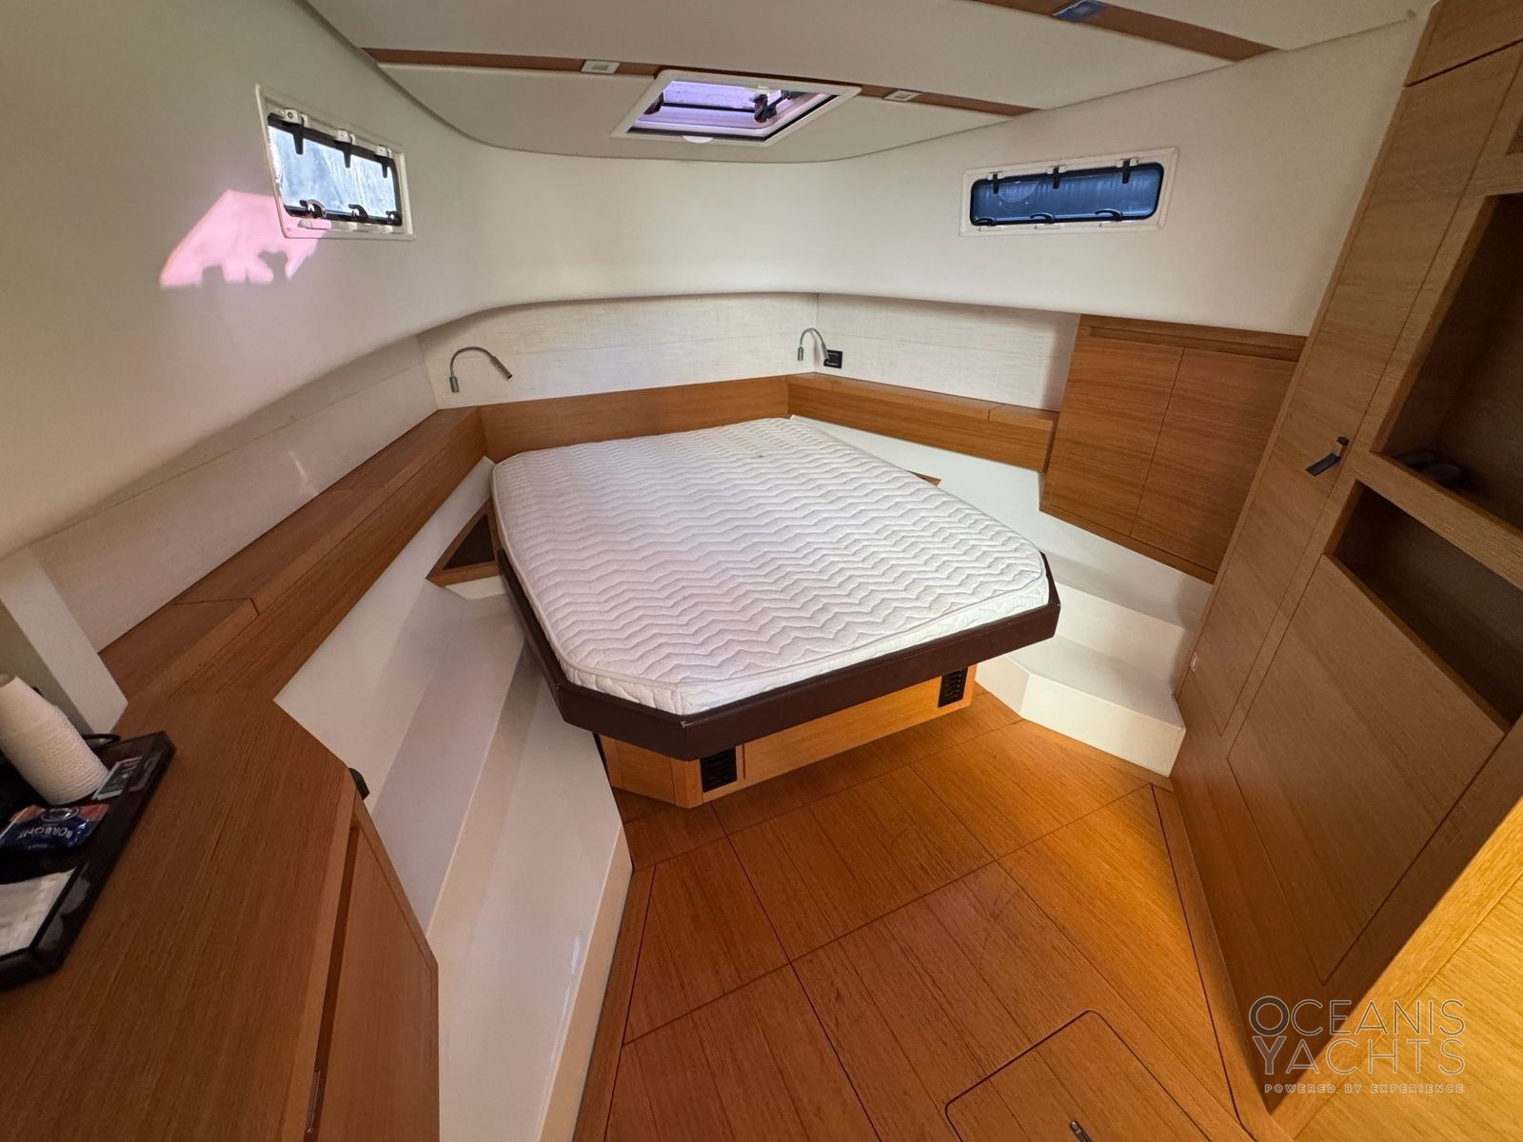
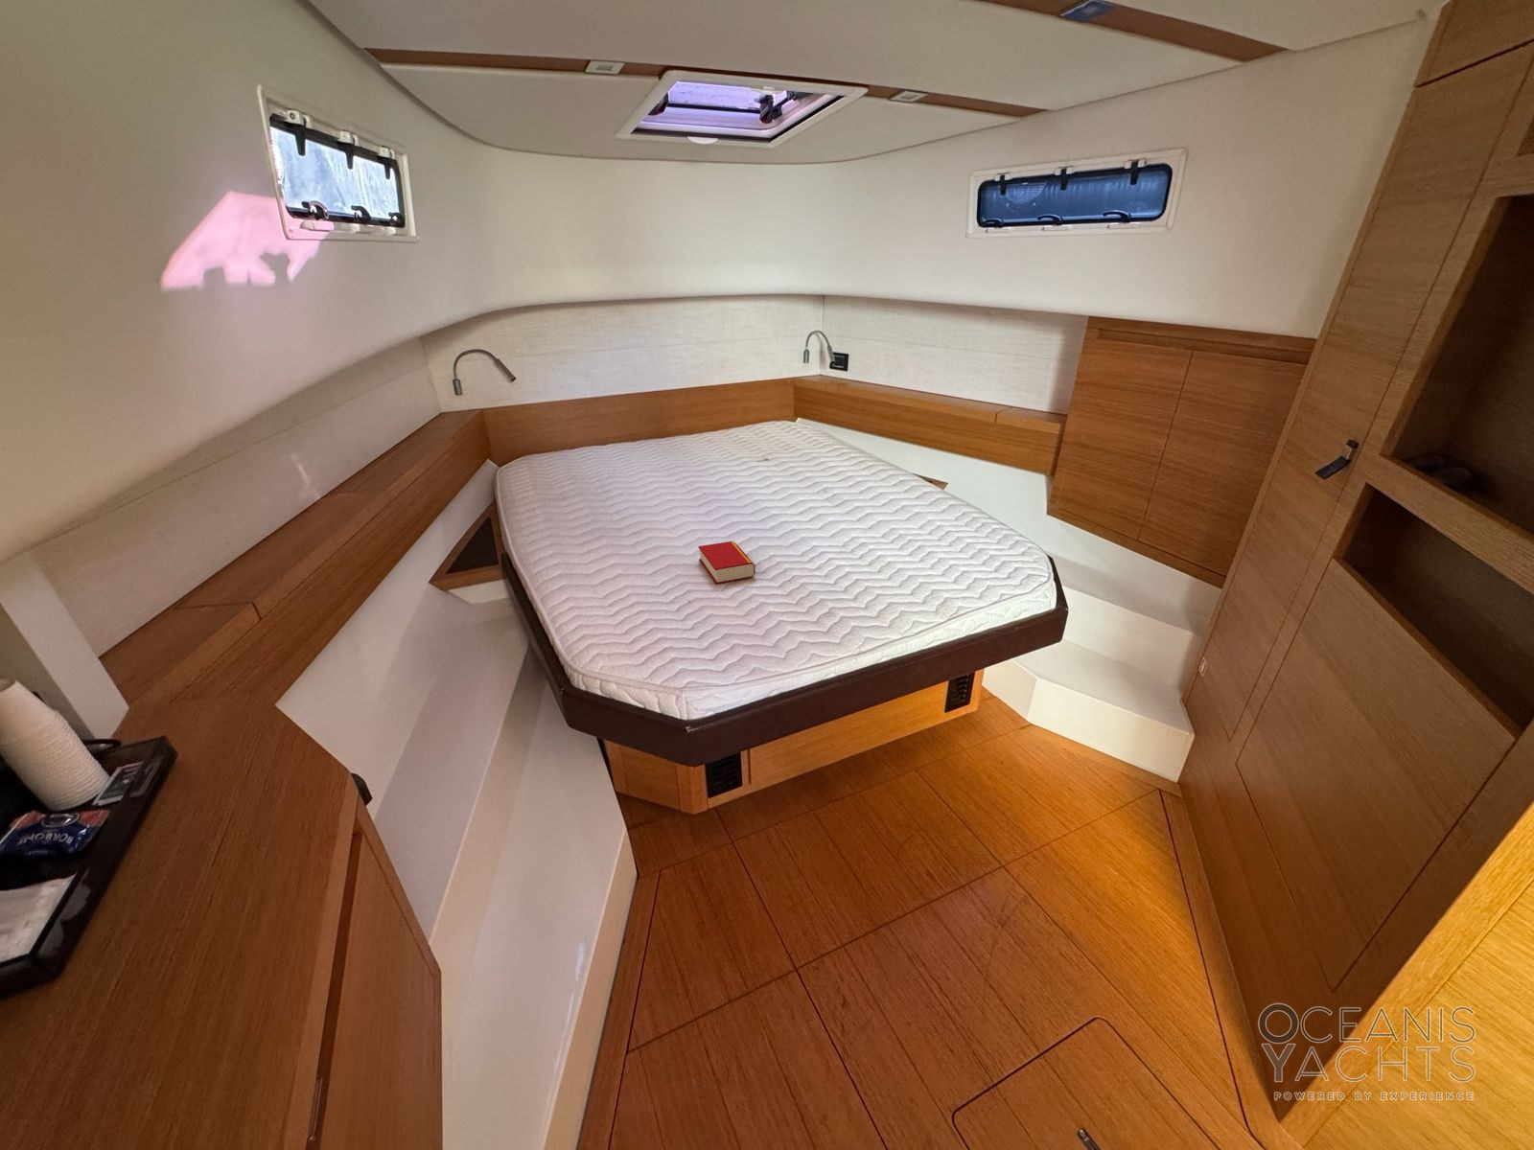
+ book [697,540,756,585]
